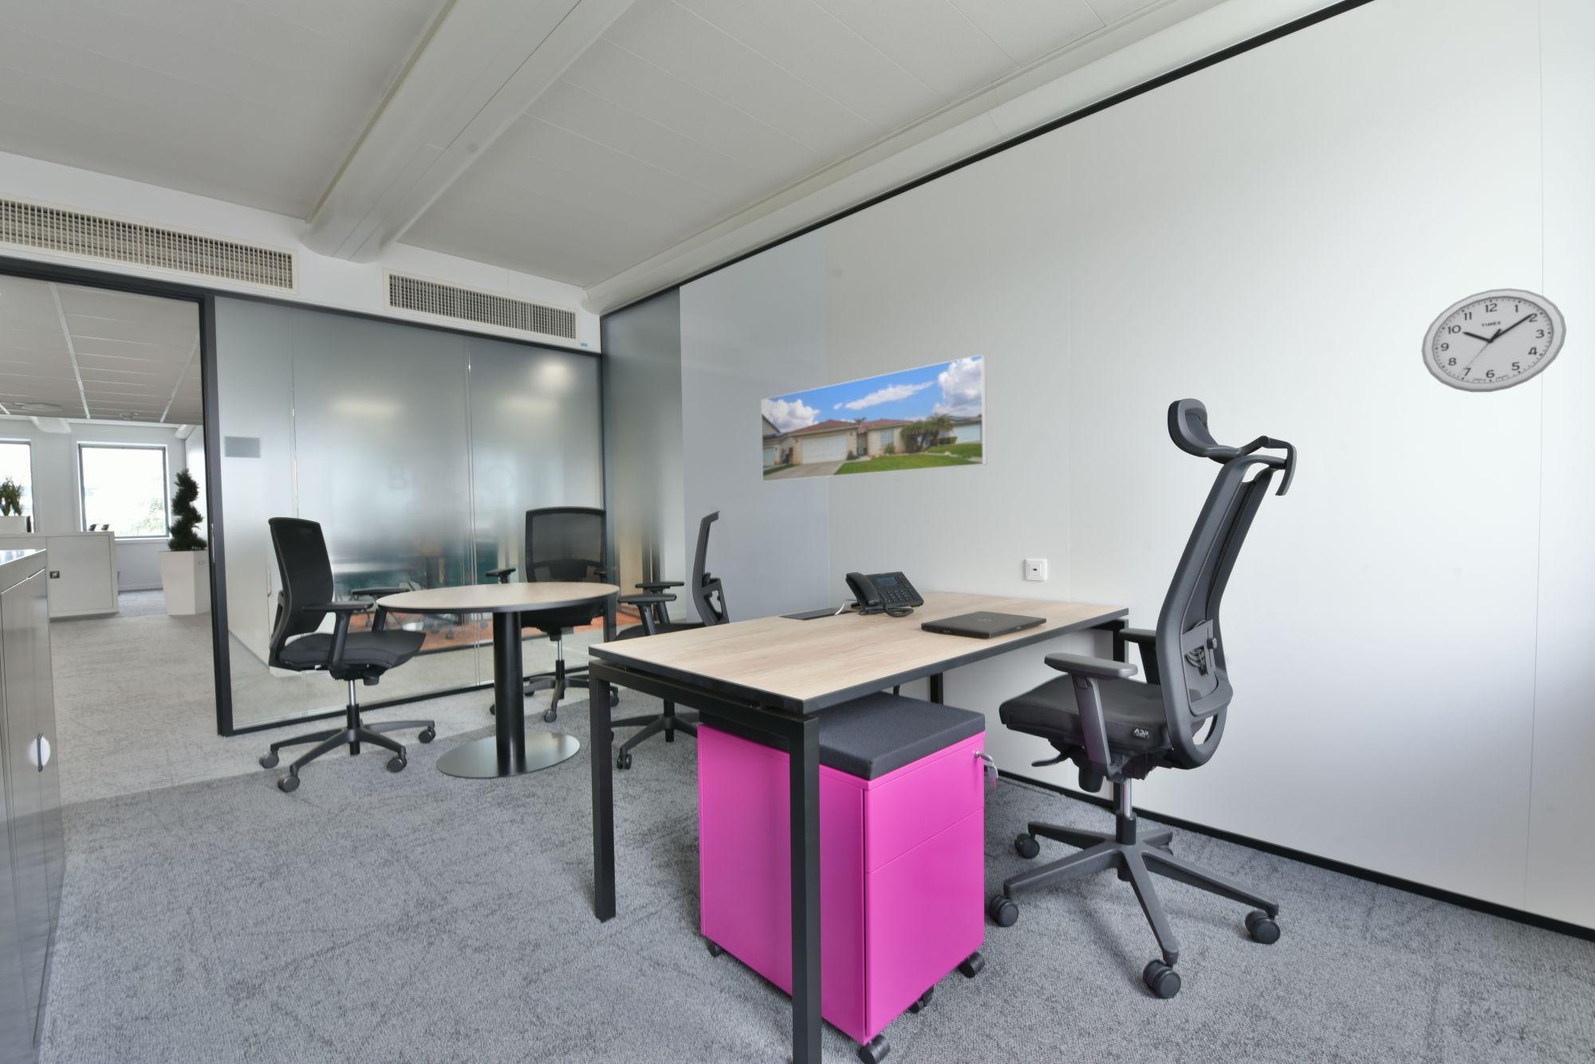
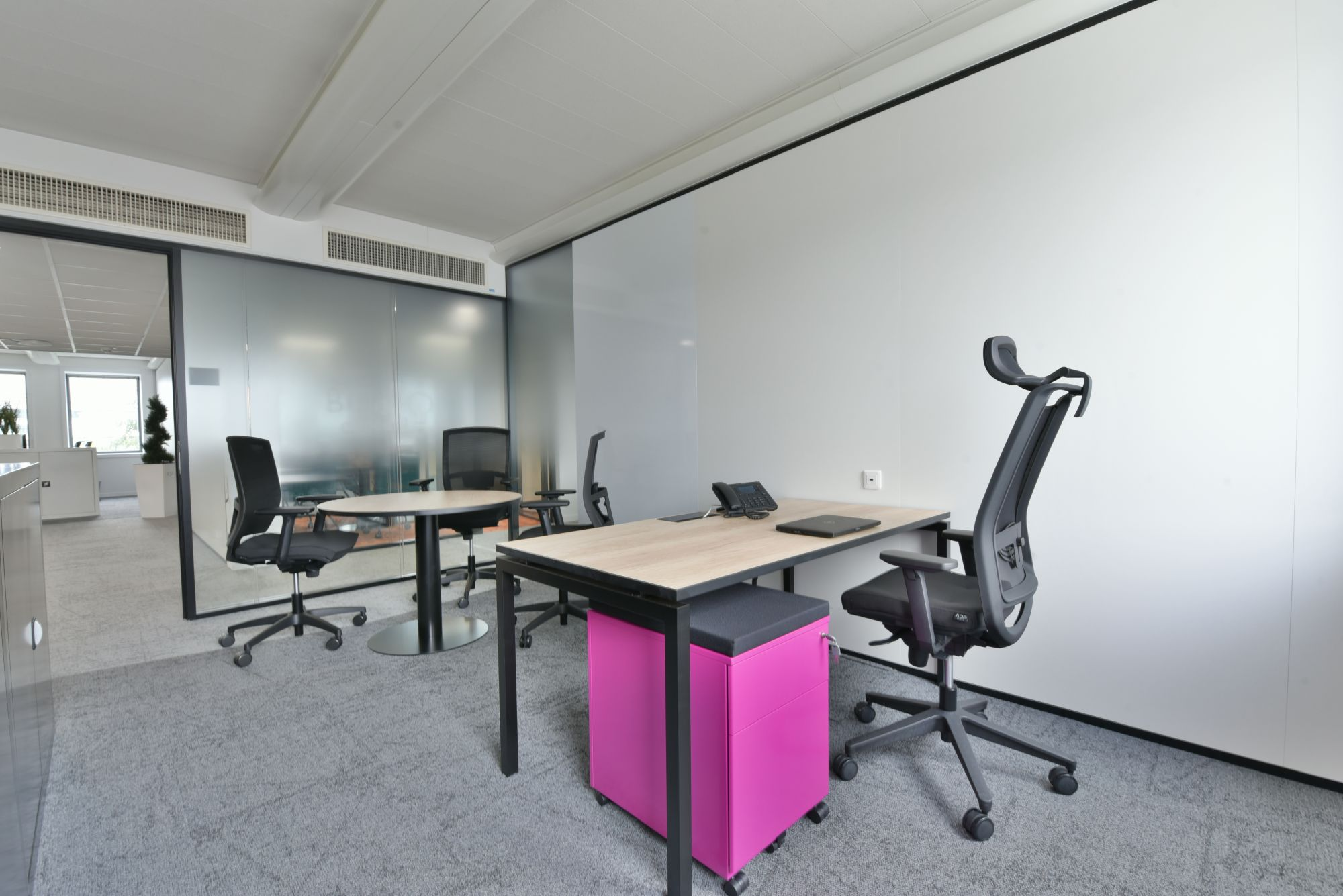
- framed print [760,354,987,483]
- wall clock [1420,287,1566,393]
